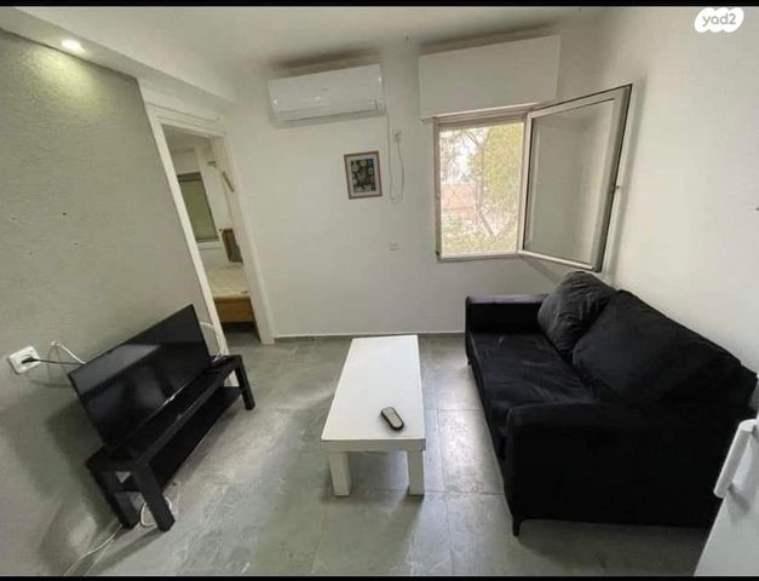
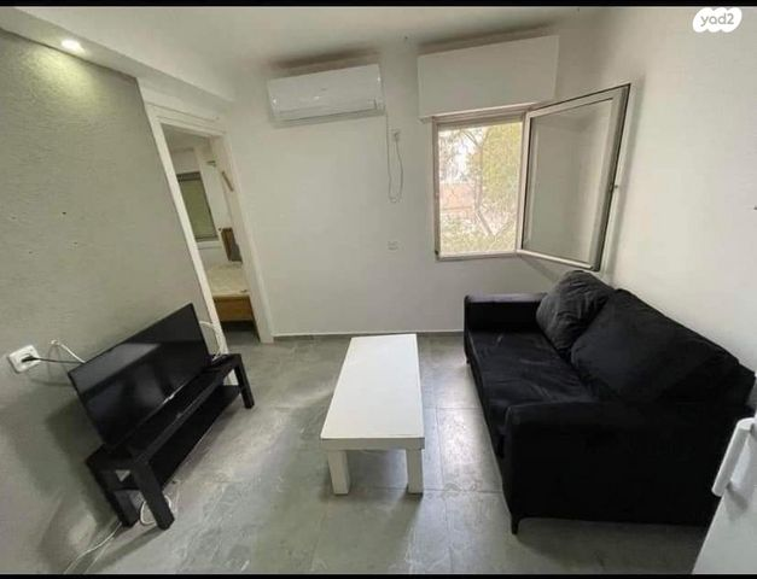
- remote control [379,405,406,432]
- wall art [343,149,384,201]
